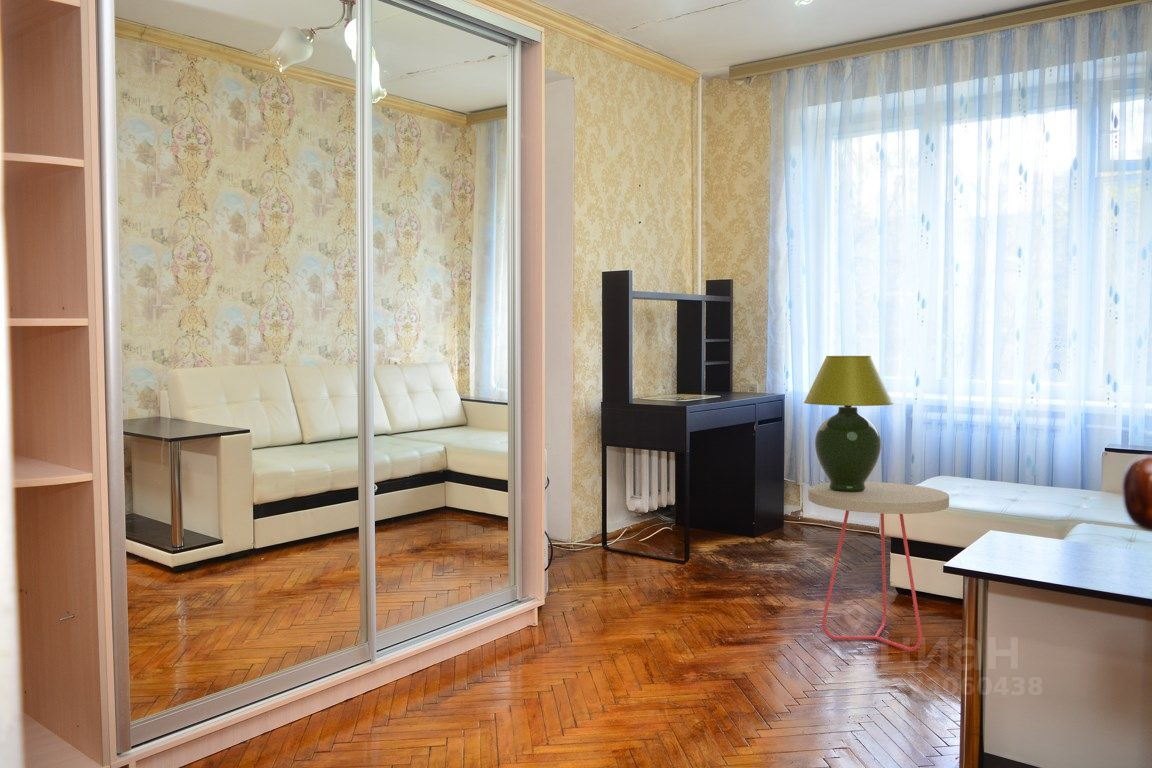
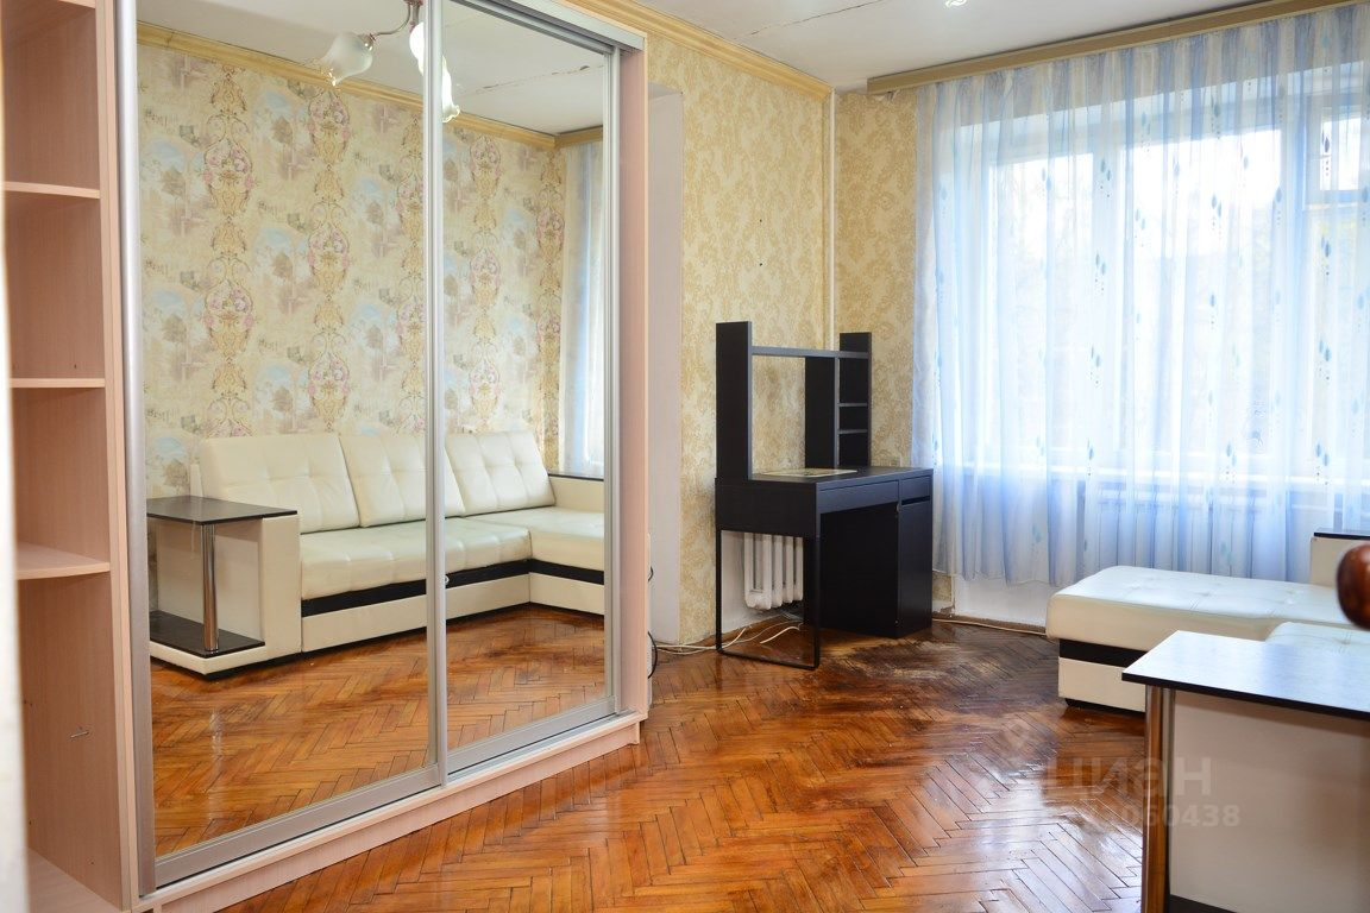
- table lamp [803,355,894,492]
- side table [807,481,950,652]
